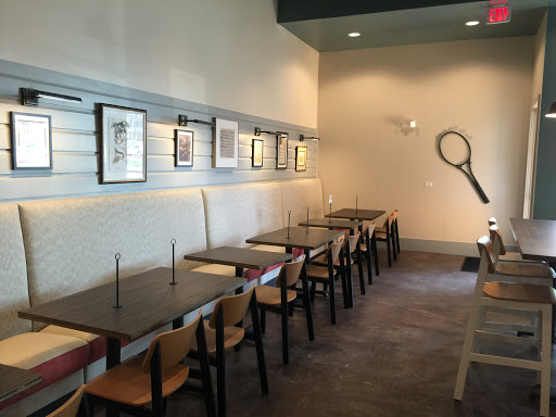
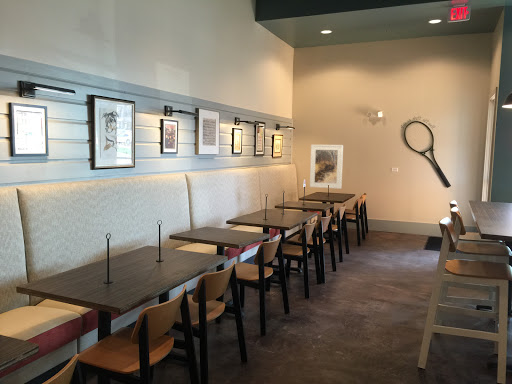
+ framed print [309,144,344,190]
